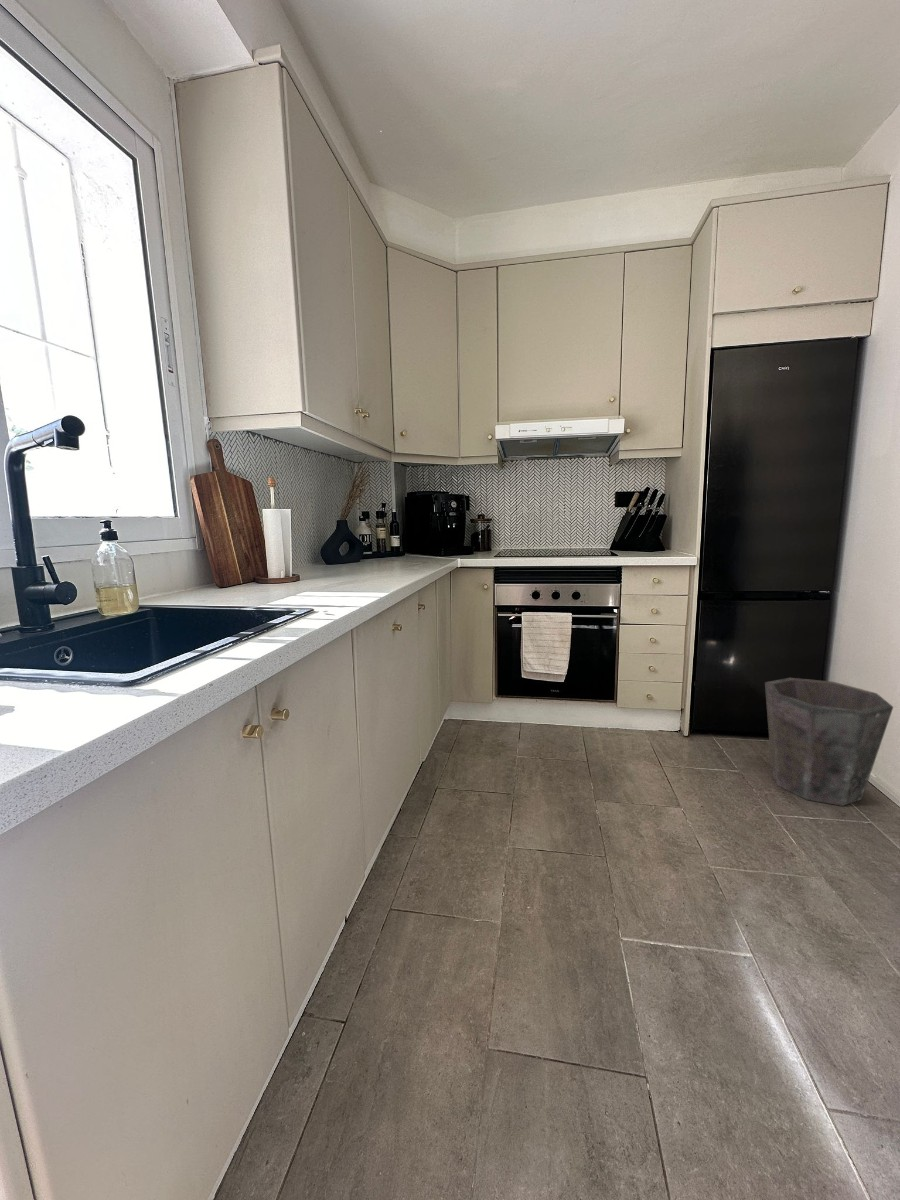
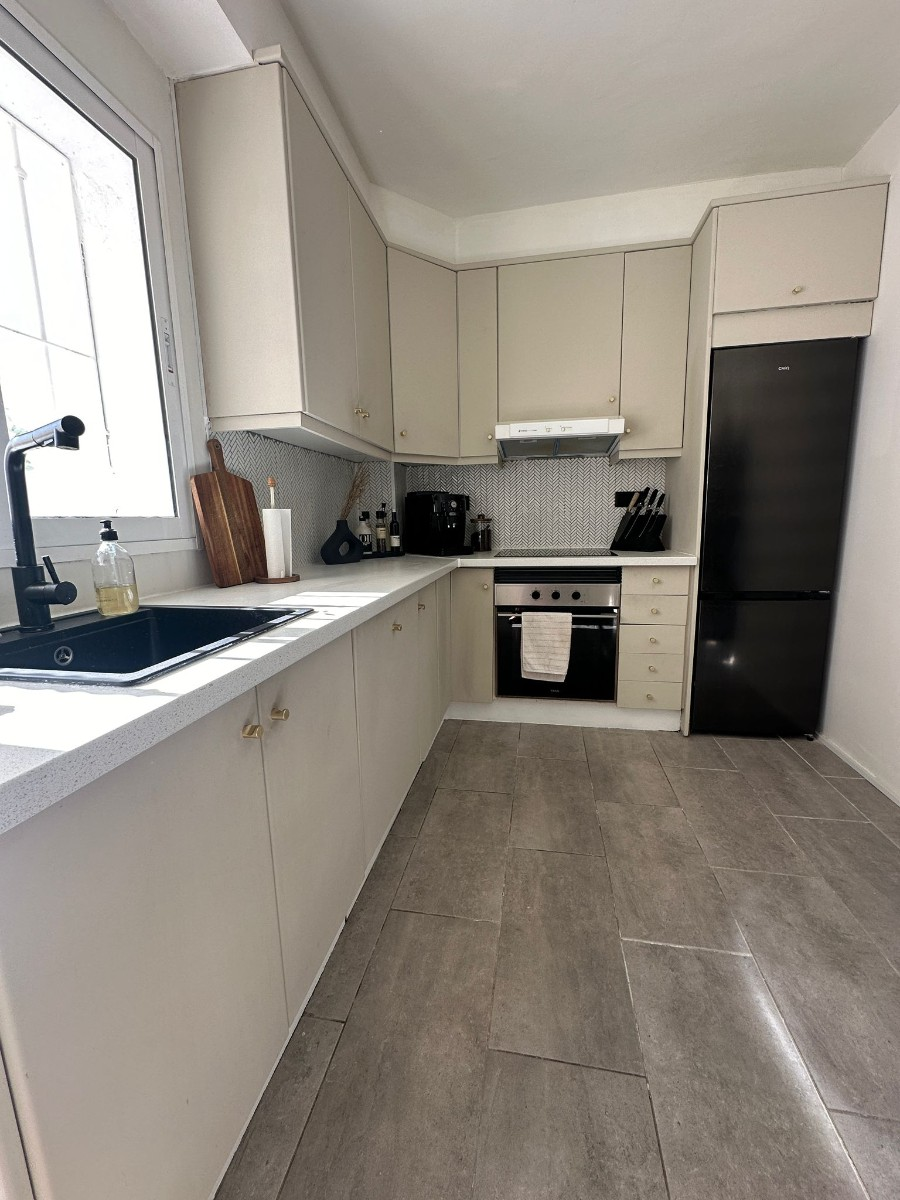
- waste bin [764,677,894,807]
